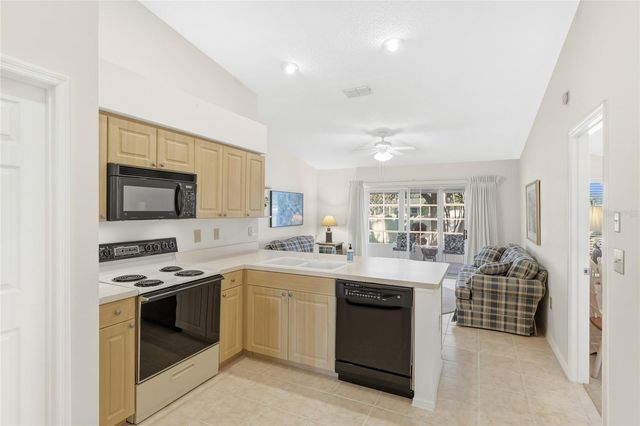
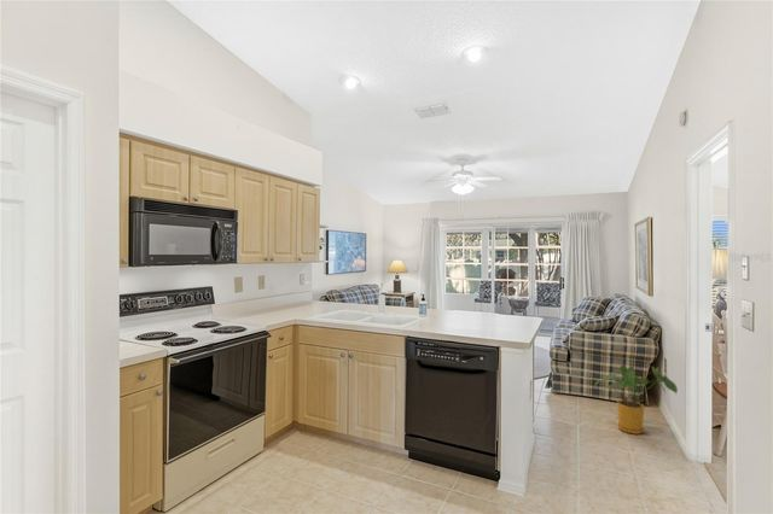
+ house plant [594,363,679,436]
